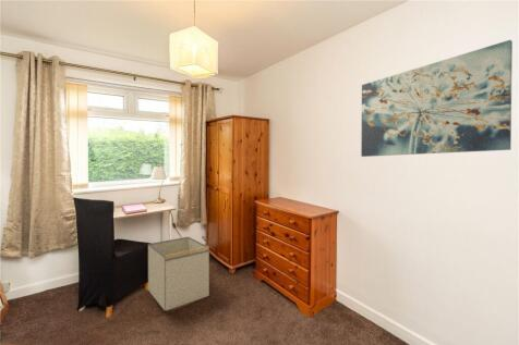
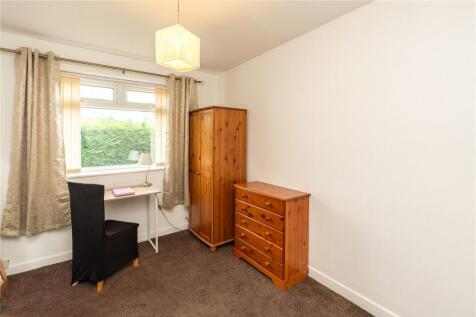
- storage bin [147,236,210,311]
- wall art [360,39,514,158]
